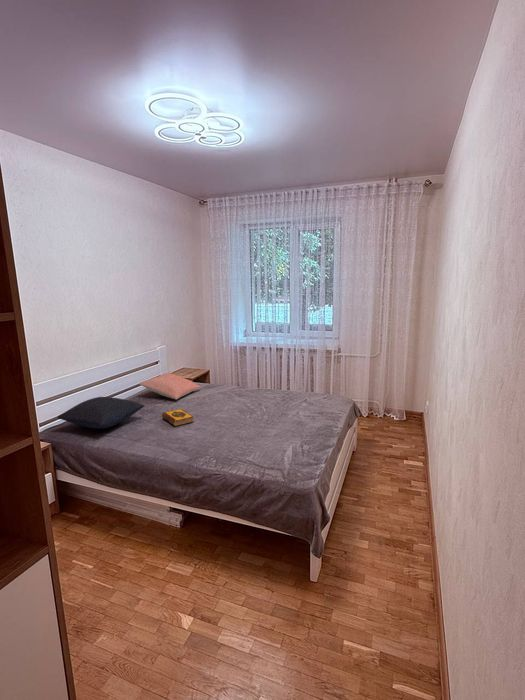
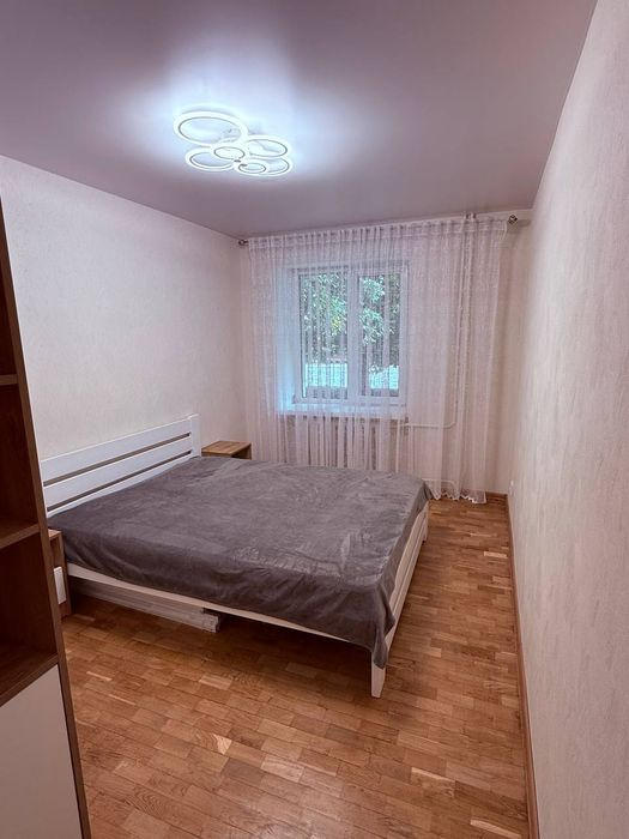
- pillow [57,396,146,429]
- hardback book [161,408,195,427]
- pillow [138,372,201,400]
